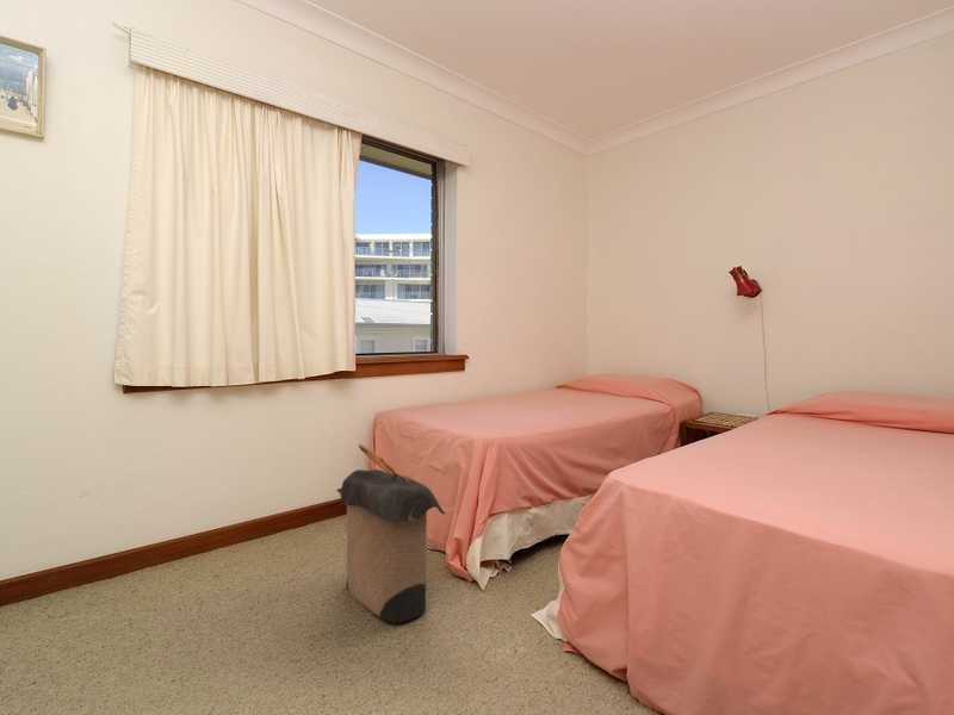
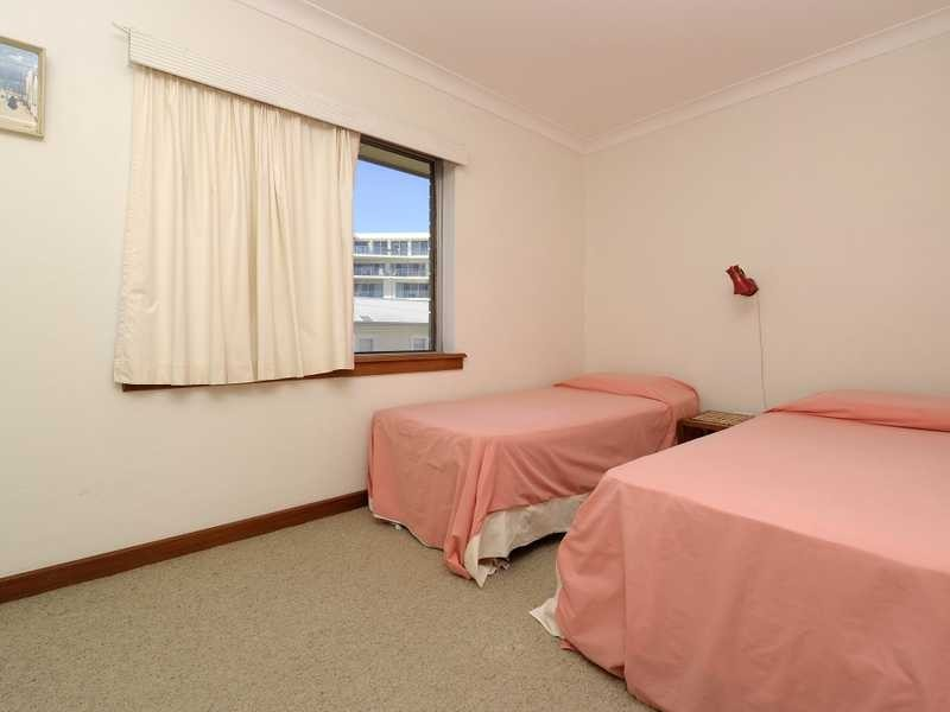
- laundry hamper [335,443,446,624]
